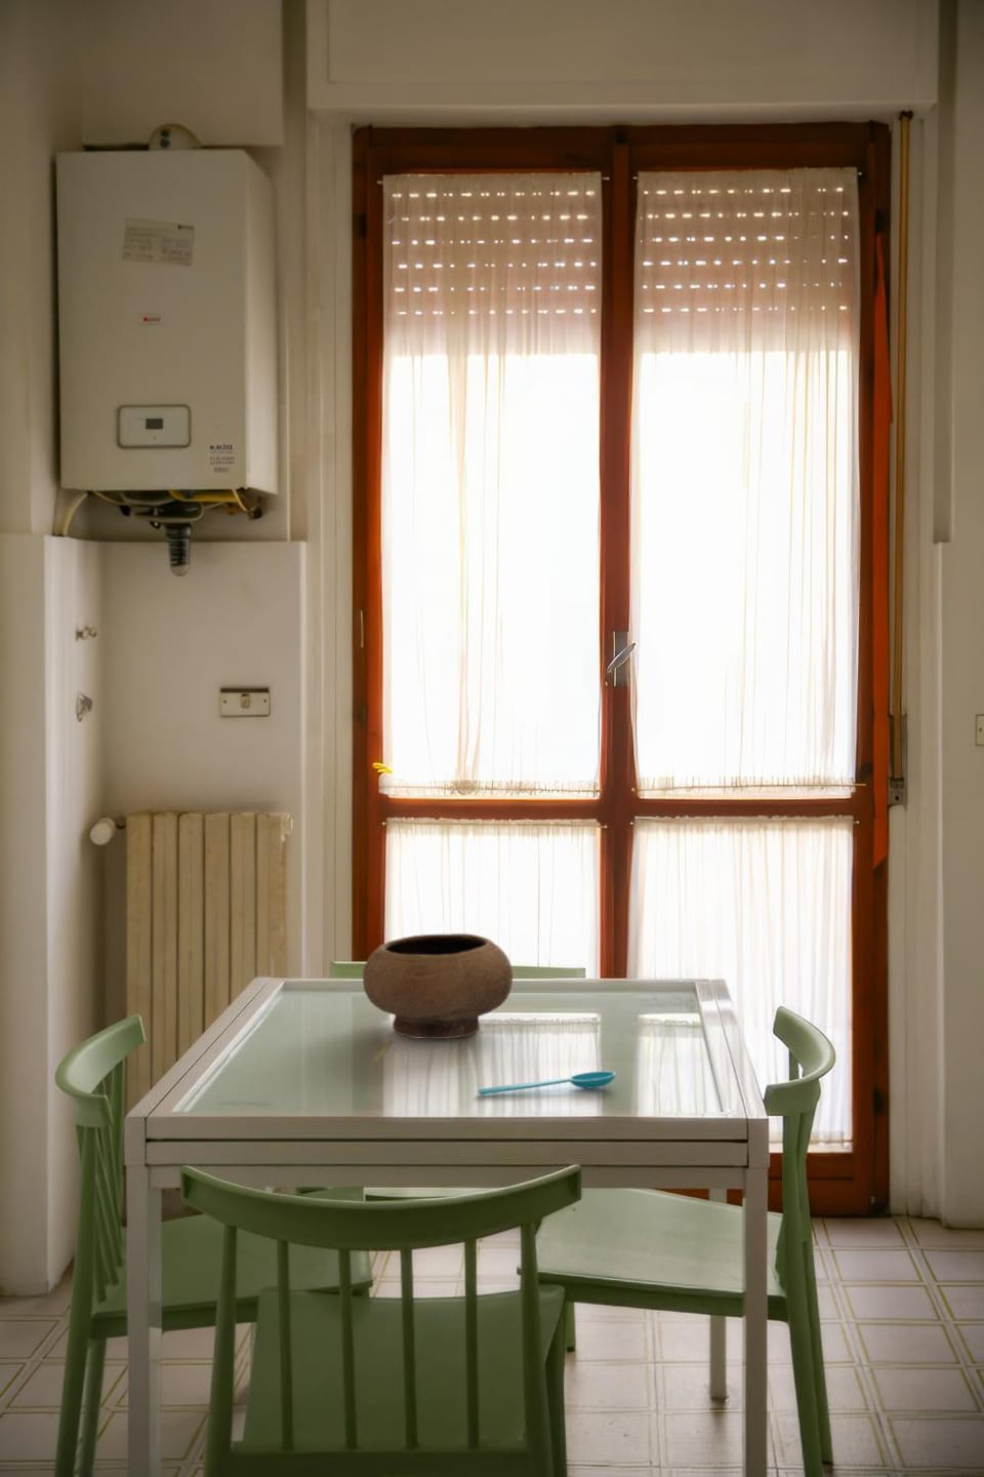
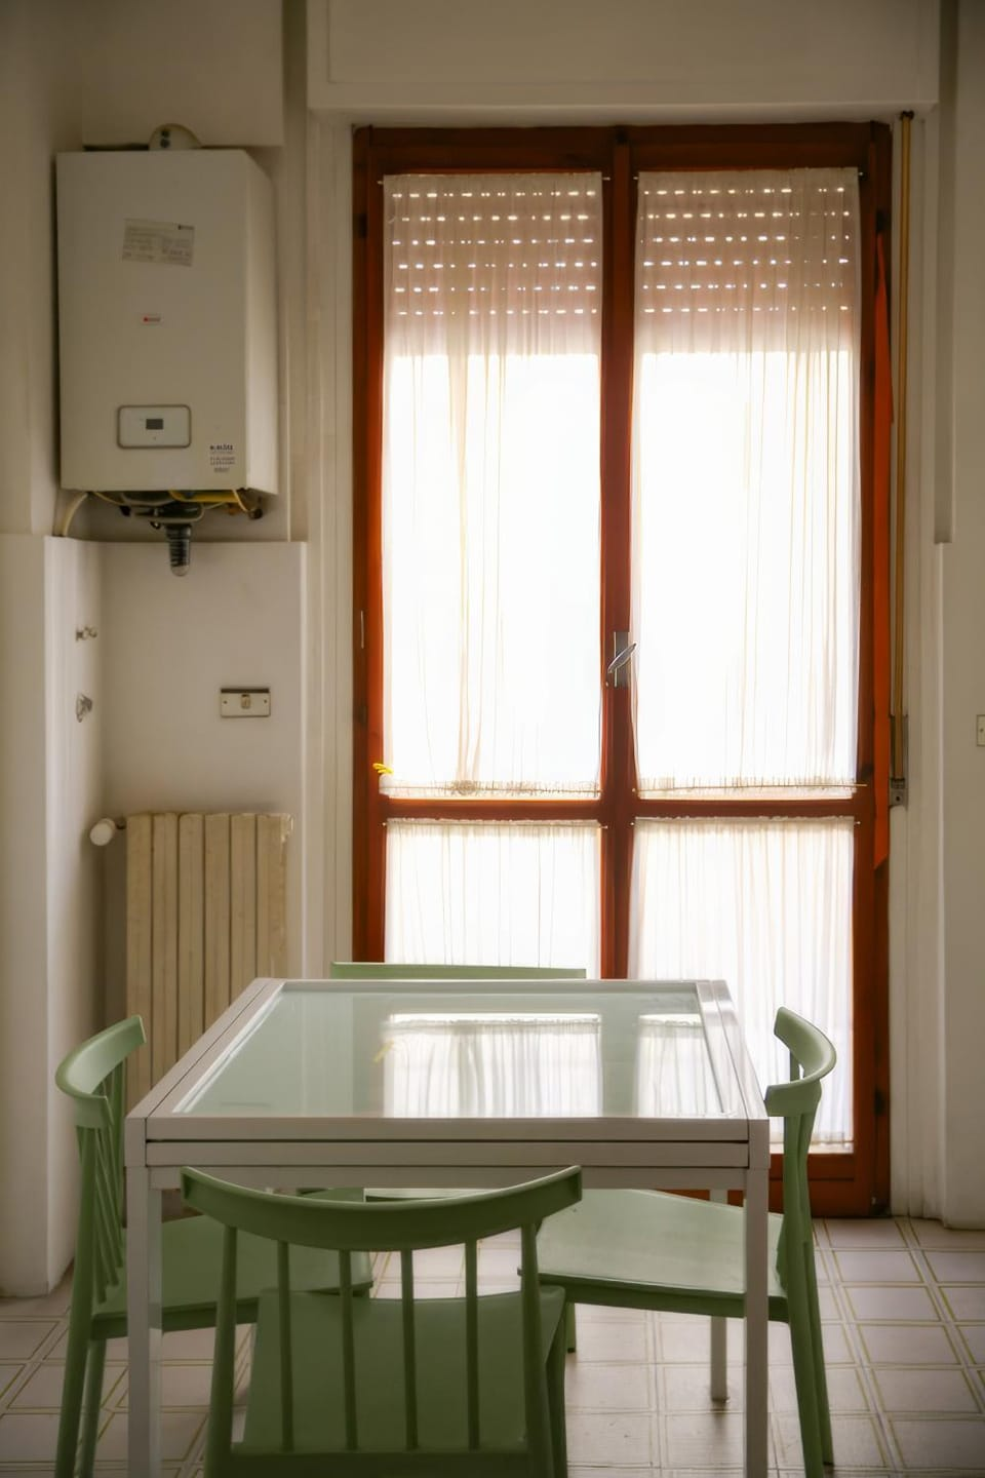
- bowl [361,932,514,1040]
- spoon [478,1069,617,1096]
